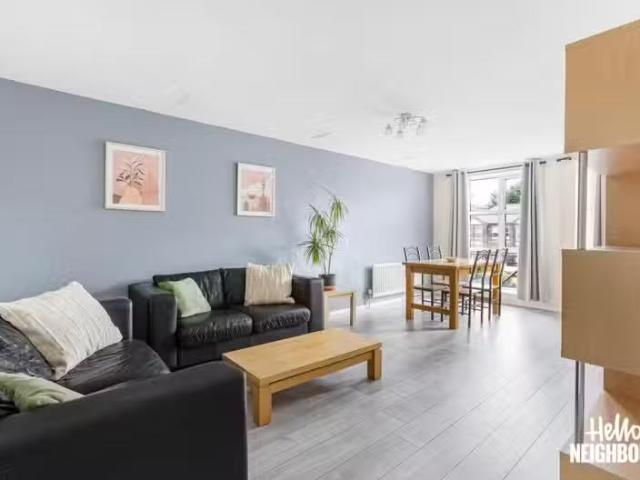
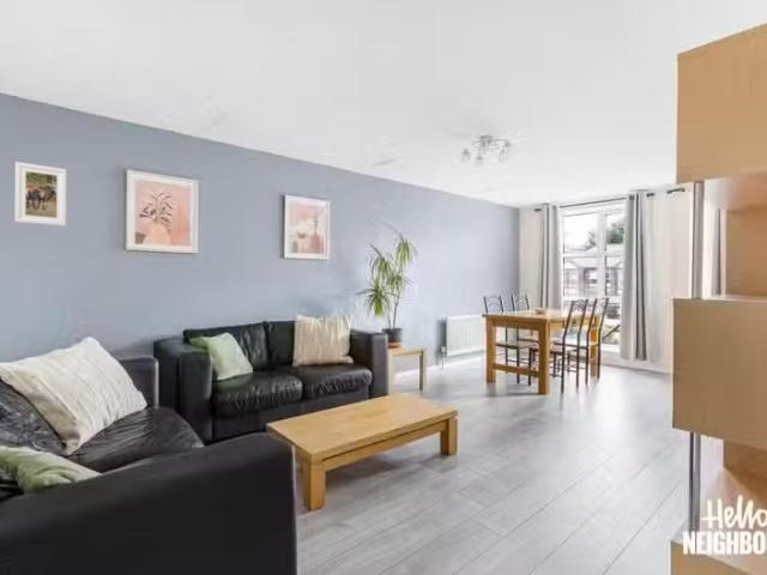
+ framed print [14,161,67,228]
